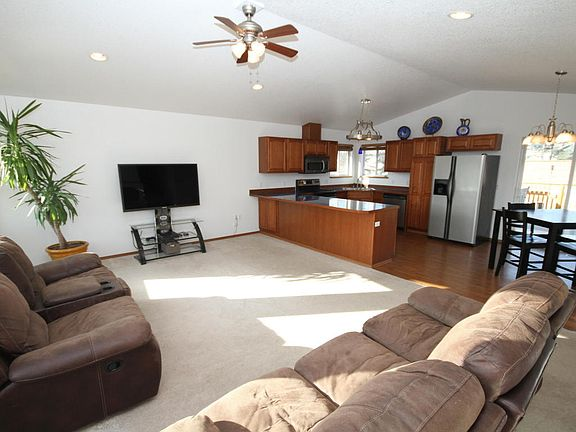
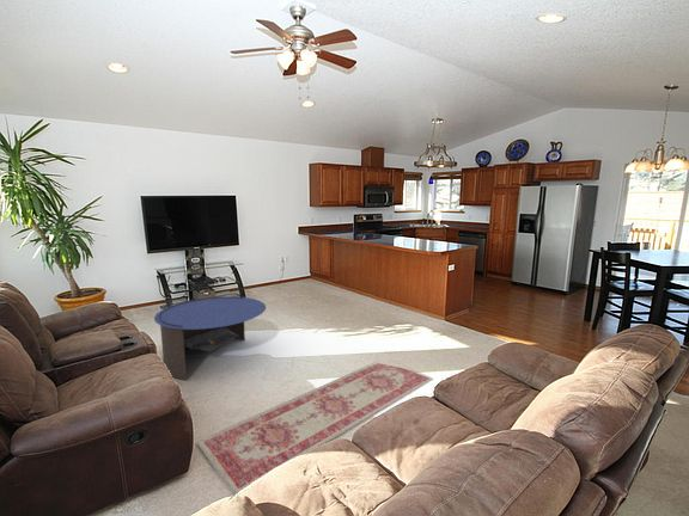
+ rug [196,358,434,496]
+ coffee table [153,295,267,381]
